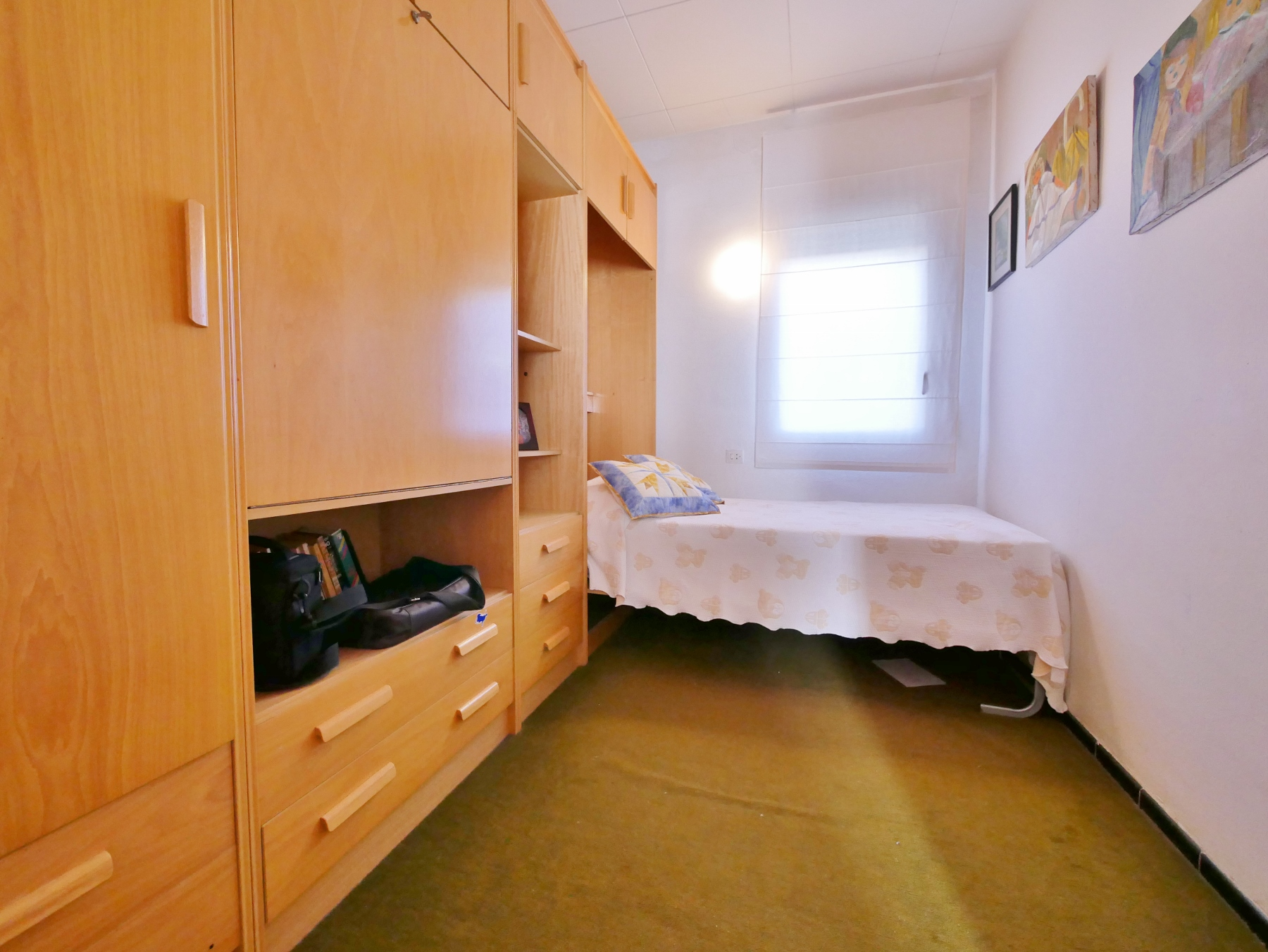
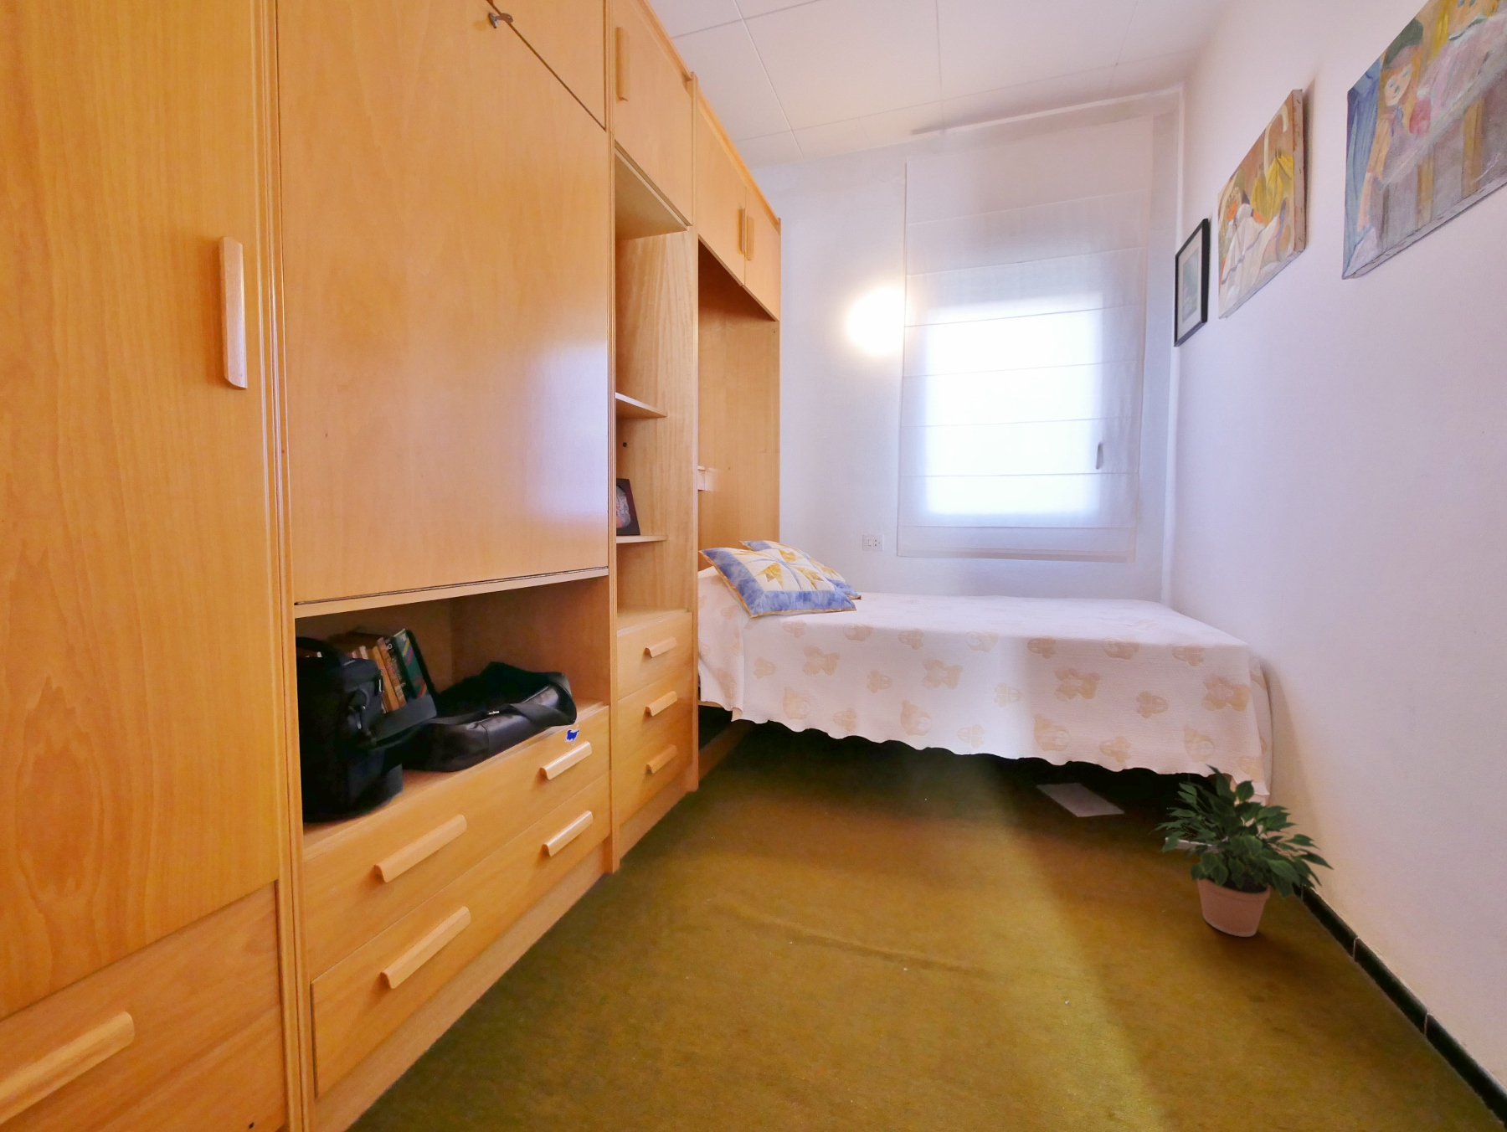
+ potted plant [1147,762,1335,938]
